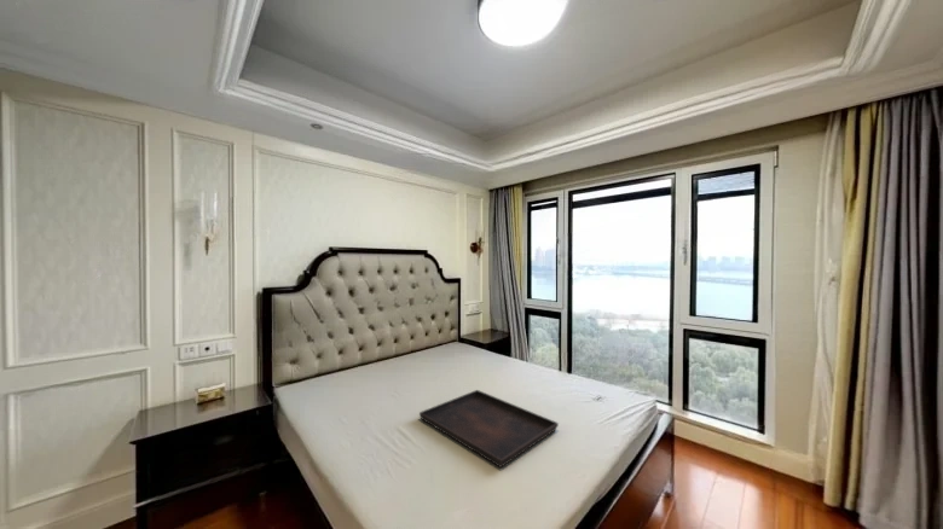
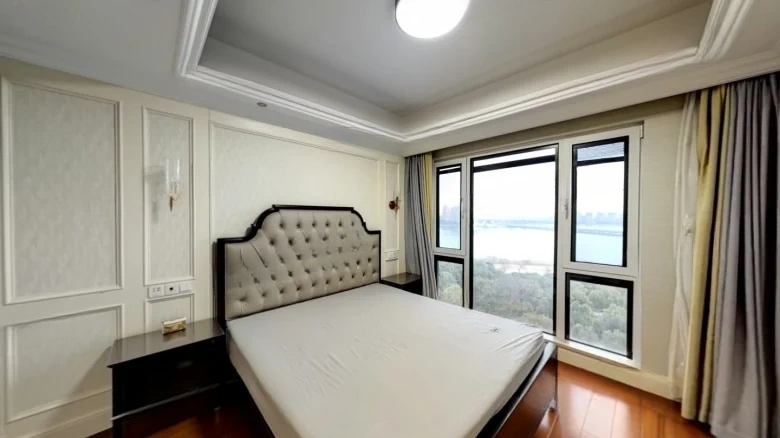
- serving tray [418,389,560,469]
